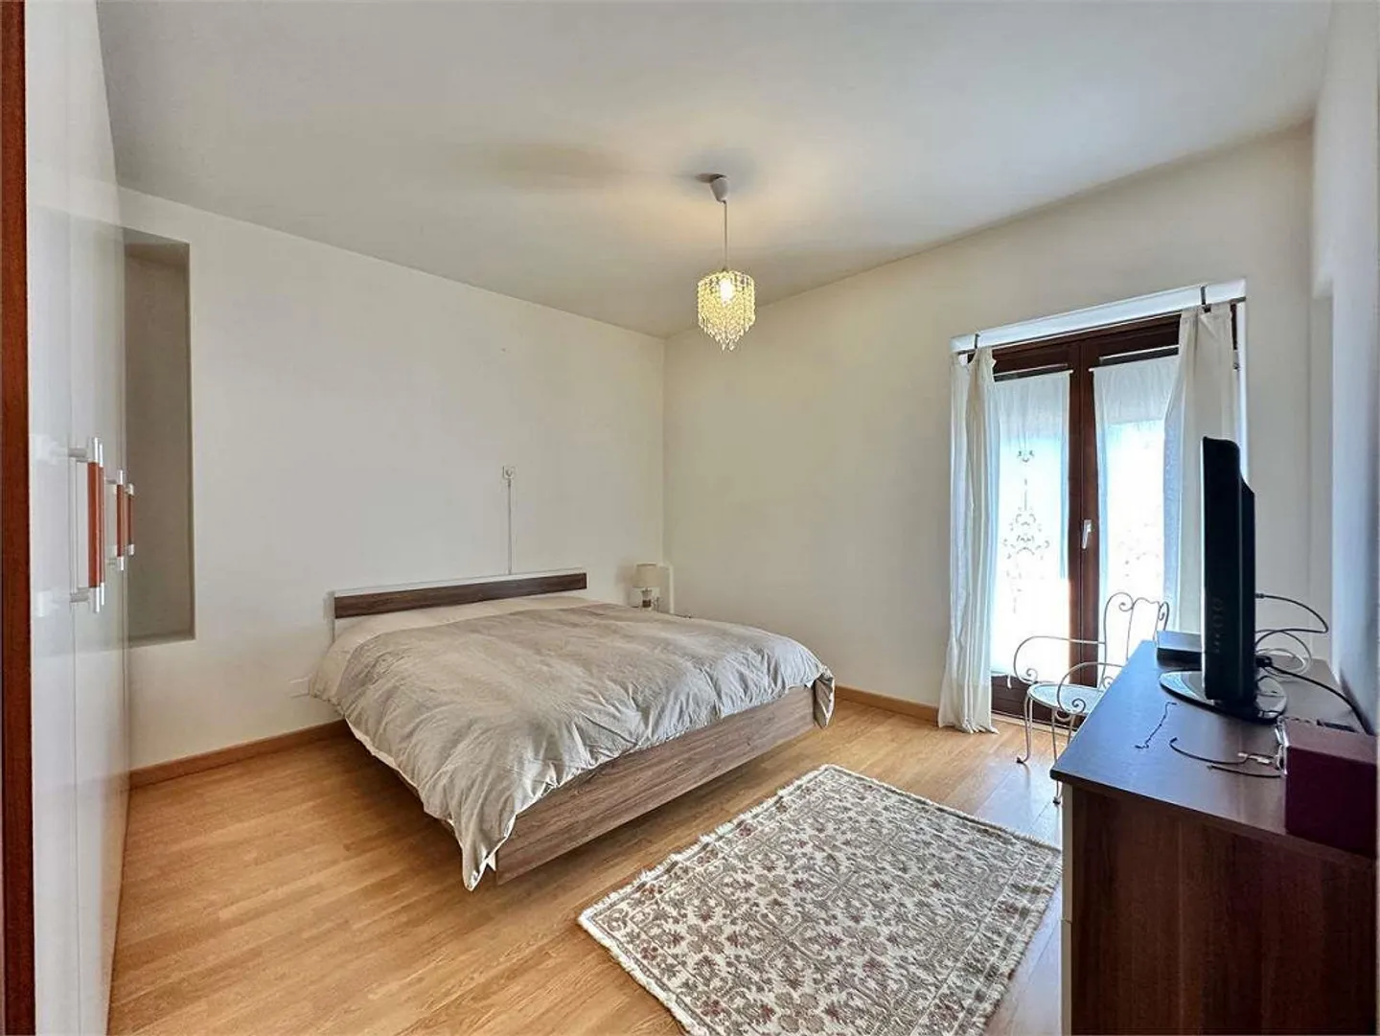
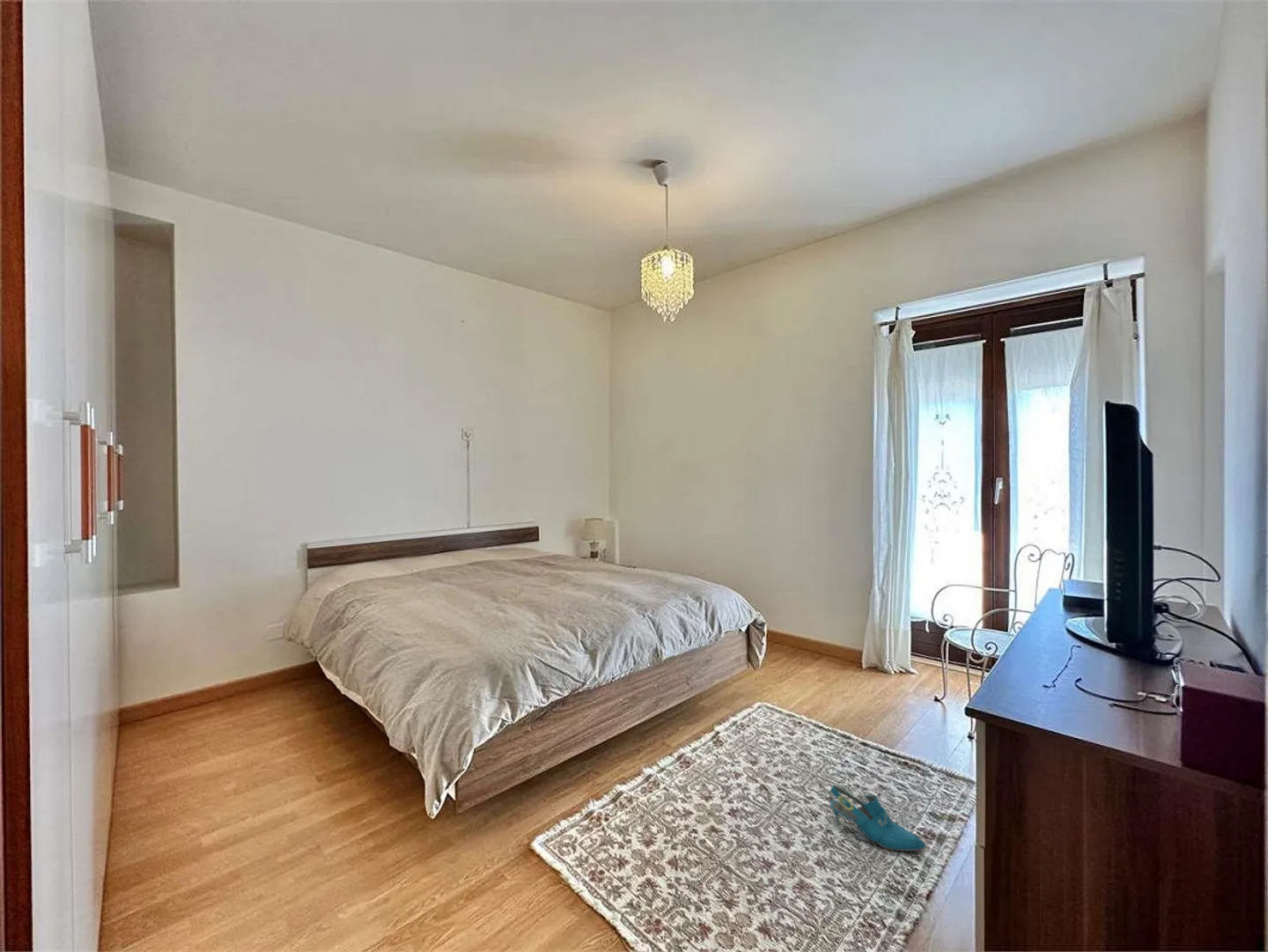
+ shoe [829,784,926,852]
